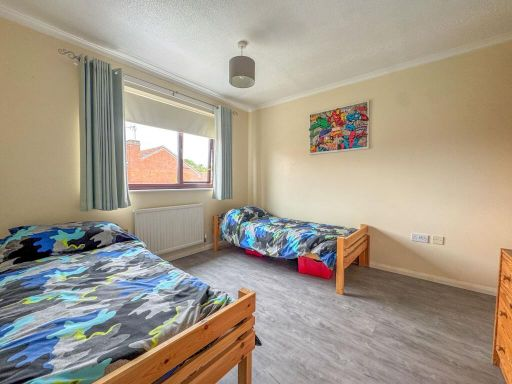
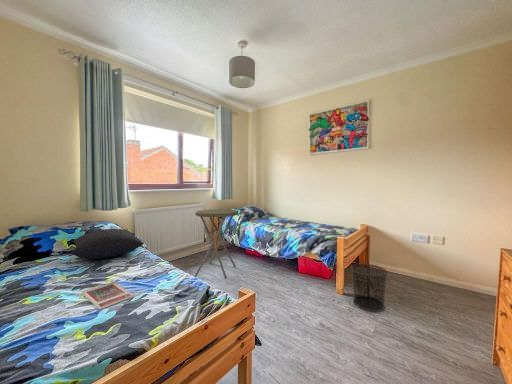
+ waste bin [350,263,389,313]
+ comic book [81,281,135,311]
+ side table [194,208,239,280]
+ pillow [70,228,145,260]
